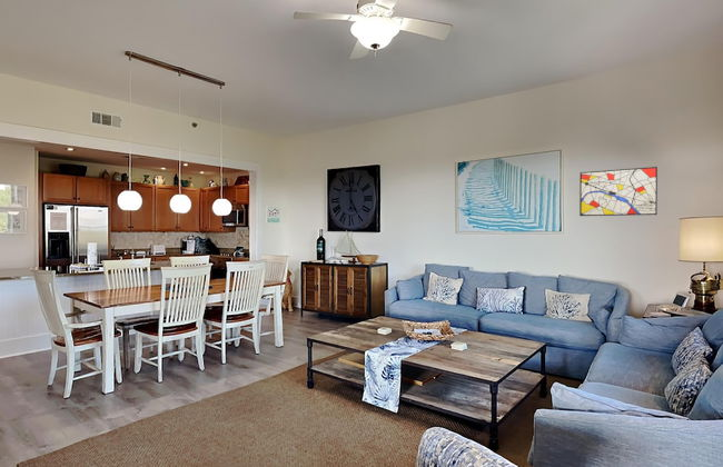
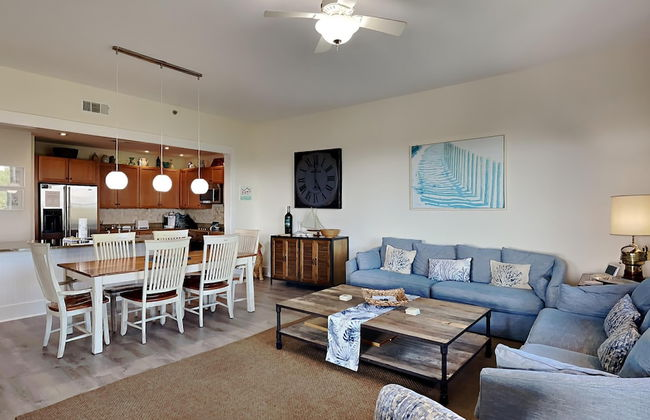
- wall art [578,166,658,217]
